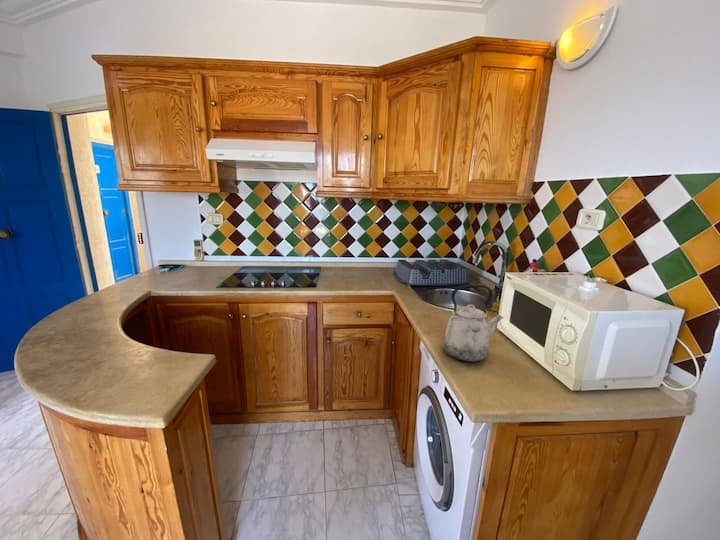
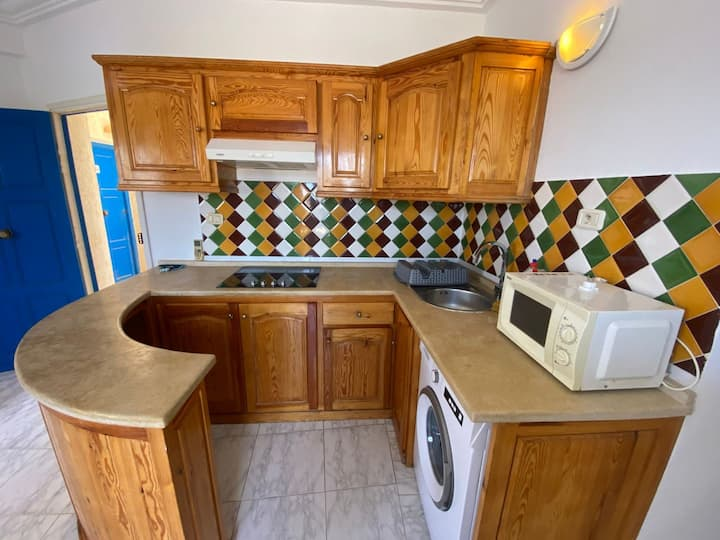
- kettle [442,284,504,363]
